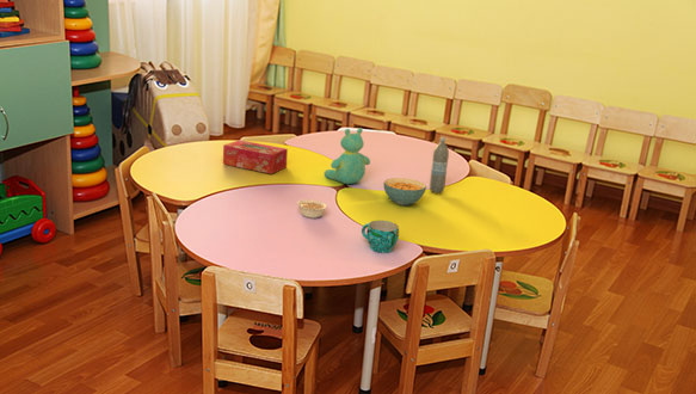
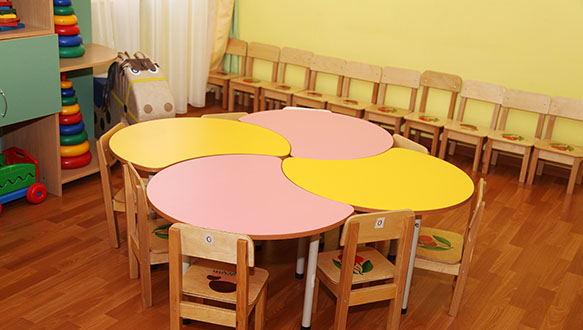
- legume [296,198,328,220]
- cup [361,220,400,254]
- tissue box [222,138,289,176]
- water bottle [429,136,450,195]
- teddy bear [322,127,371,185]
- cereal bowl [382,177,427,207]
